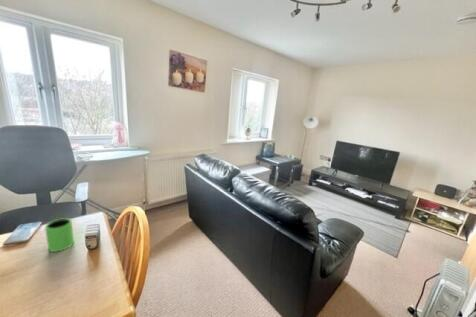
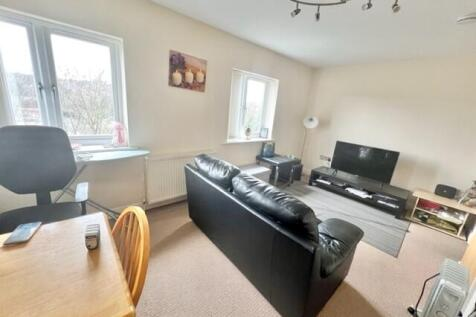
- mug [44,217,75,253]
